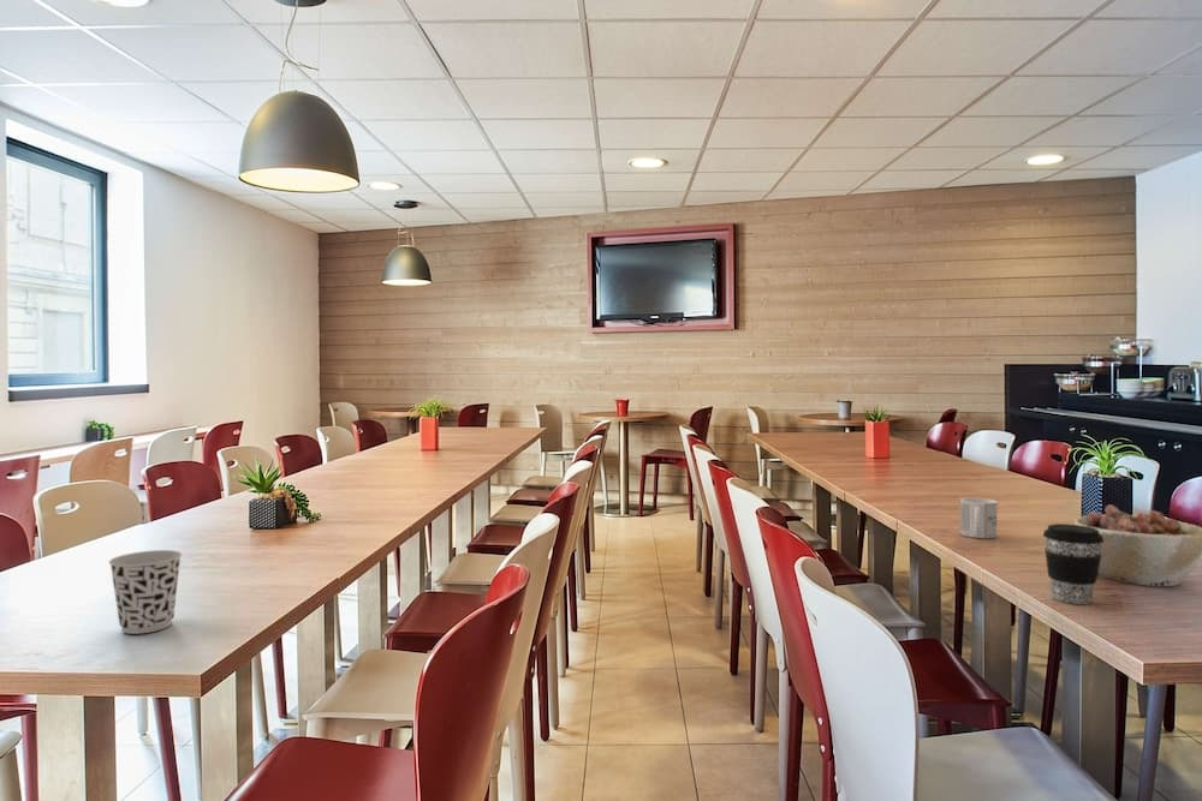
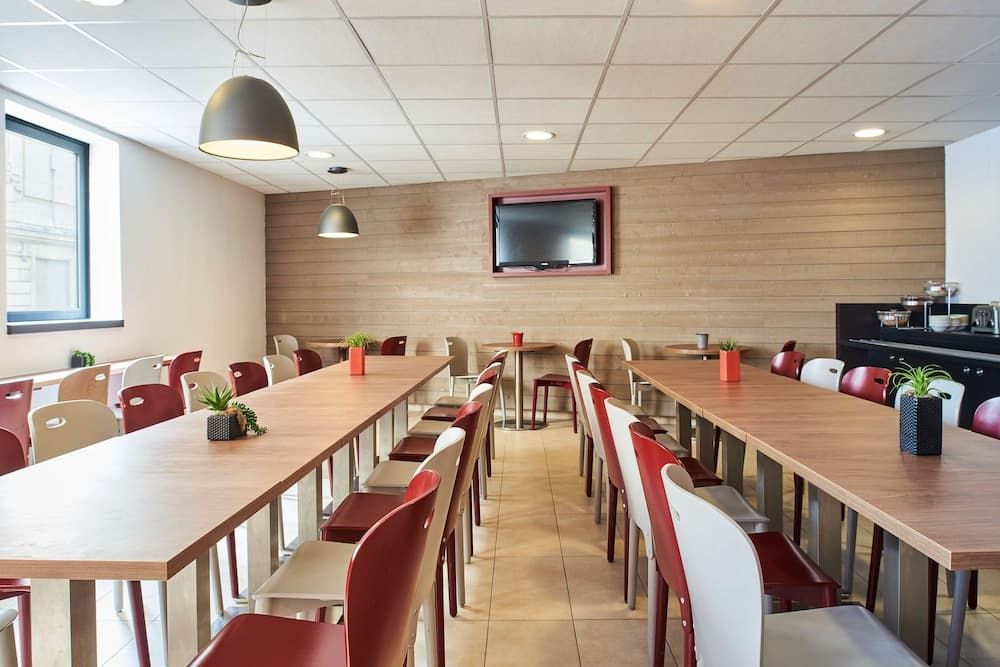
- bowl [1072,503,1202,587]
- cup [107,549,183,635]
- coffee cup [1042,522,1103,605]
- mug [959,497,999,539]
